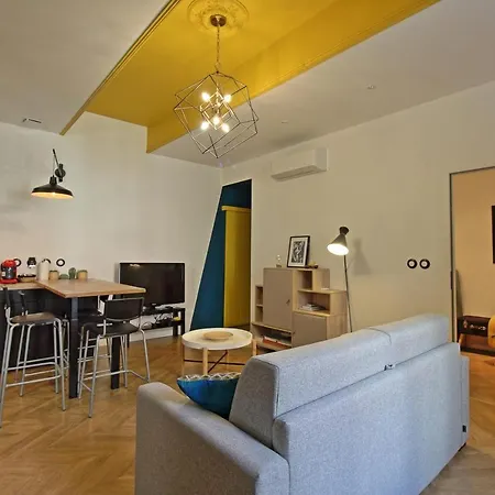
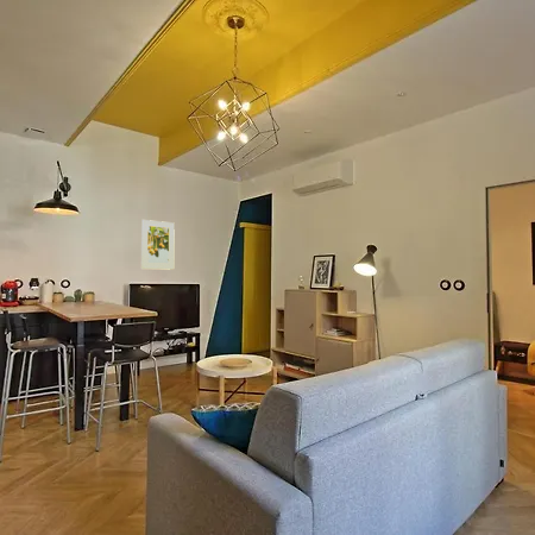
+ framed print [140,219,176,270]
